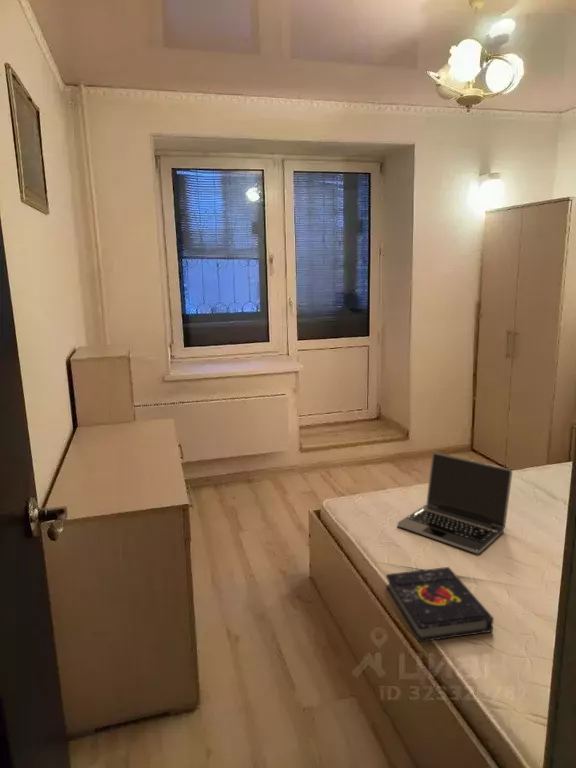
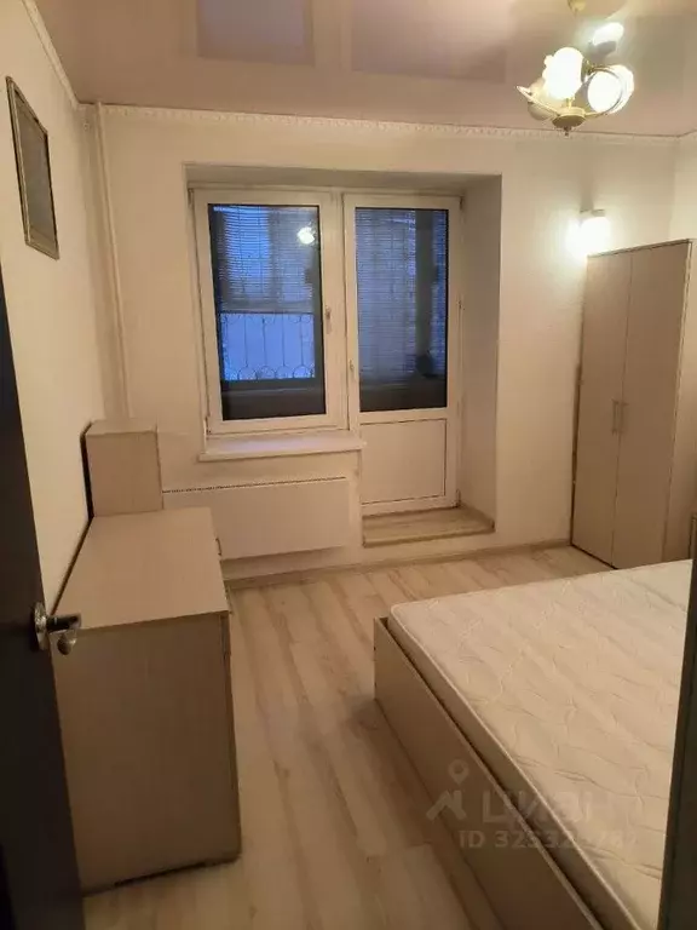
- book [385,566,495,643]
- laptop [397,451,513,555]
